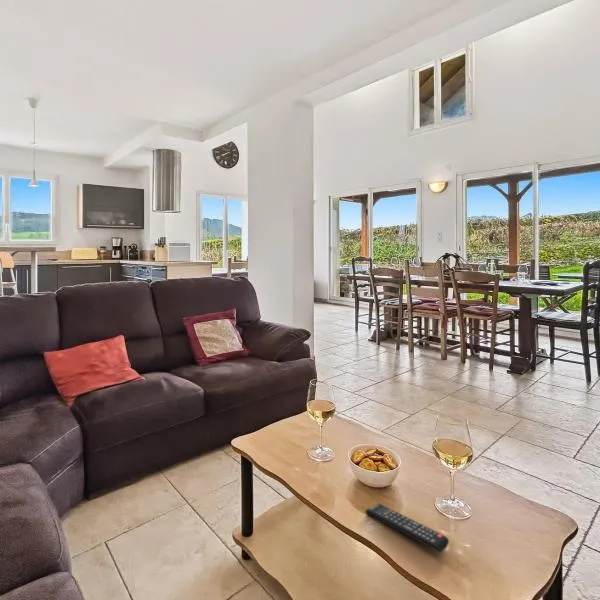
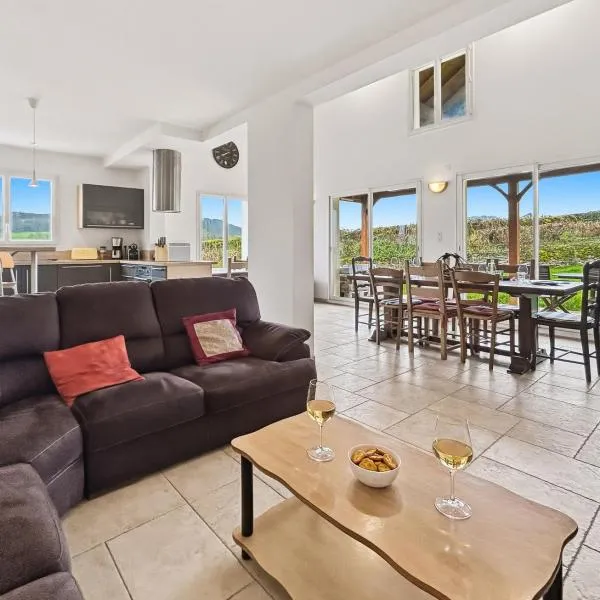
- remote control [365,503,450,553]
